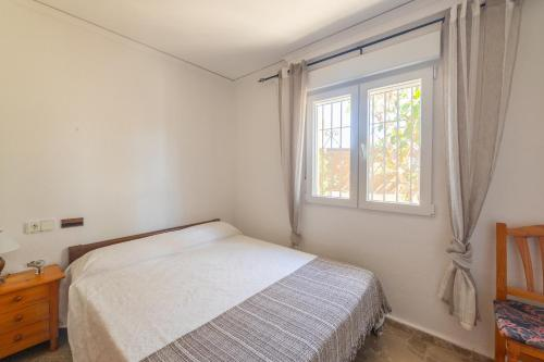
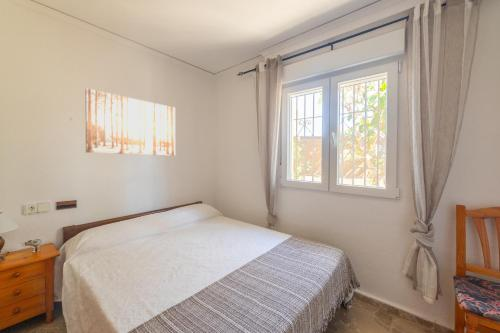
+ wall art [85,87,176,157]
